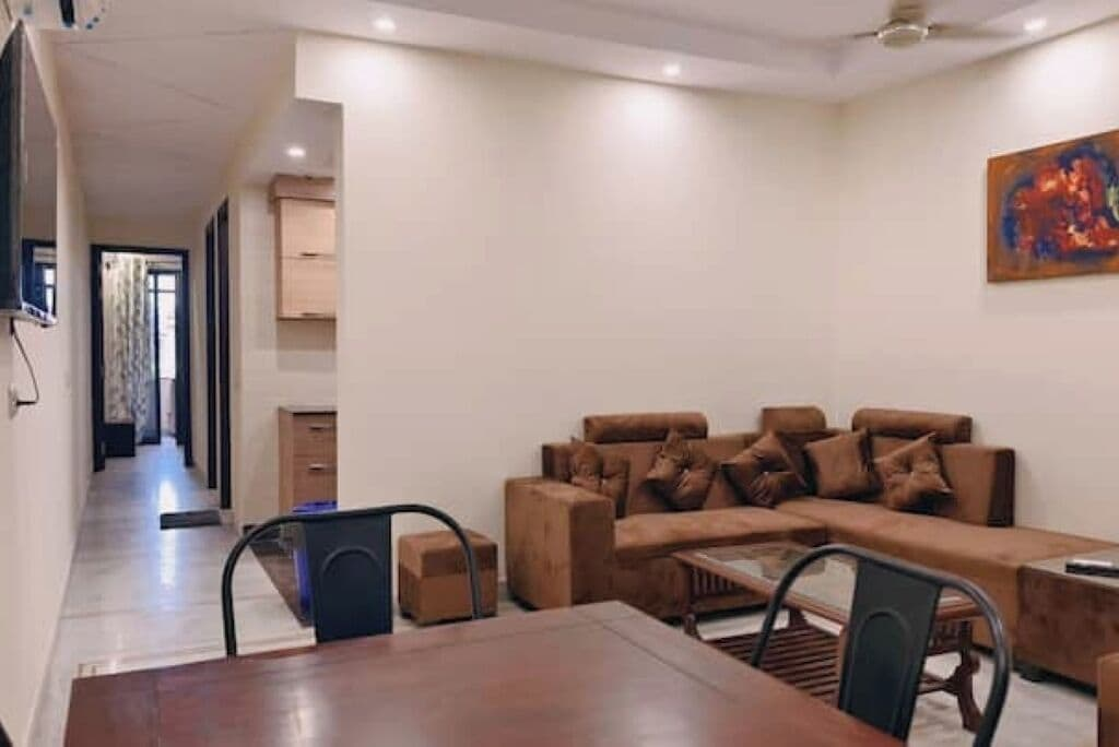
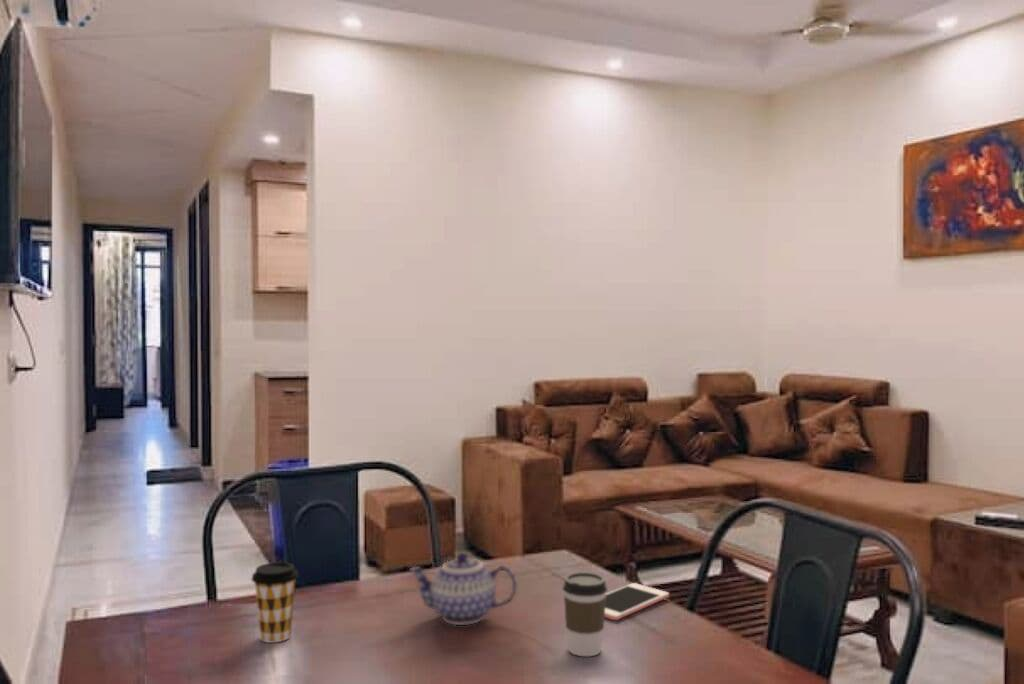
+ cell phone [604,582,670,621]
+ coffee cup [251,561,299,644]
+ teapot [408,552,518,626]
+ coffee cup [562,571,608,657]
